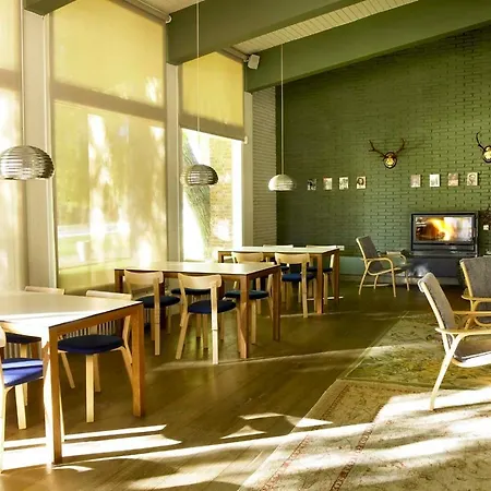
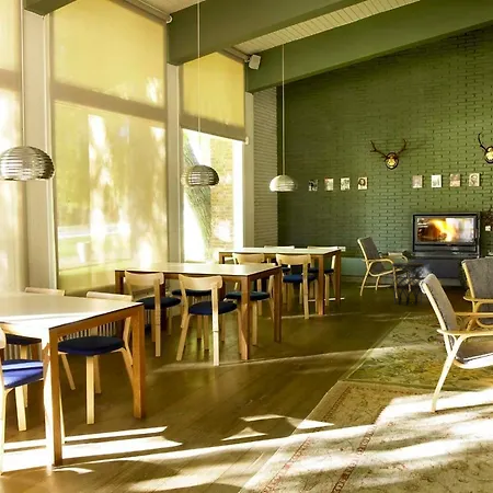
+ side table [391,262,425,307]
